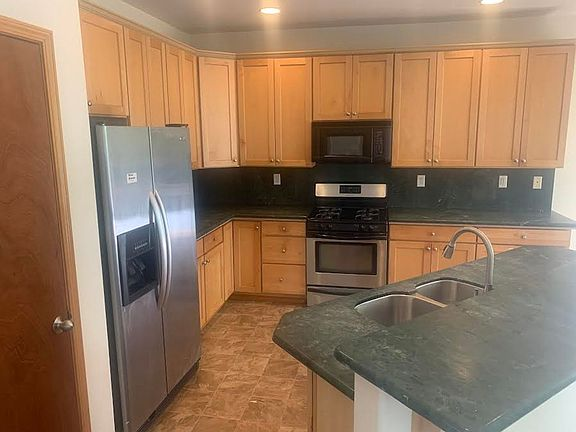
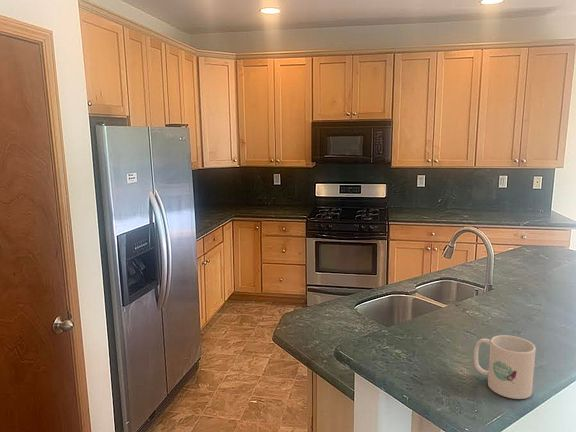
+ mug [473,334,537,400]
